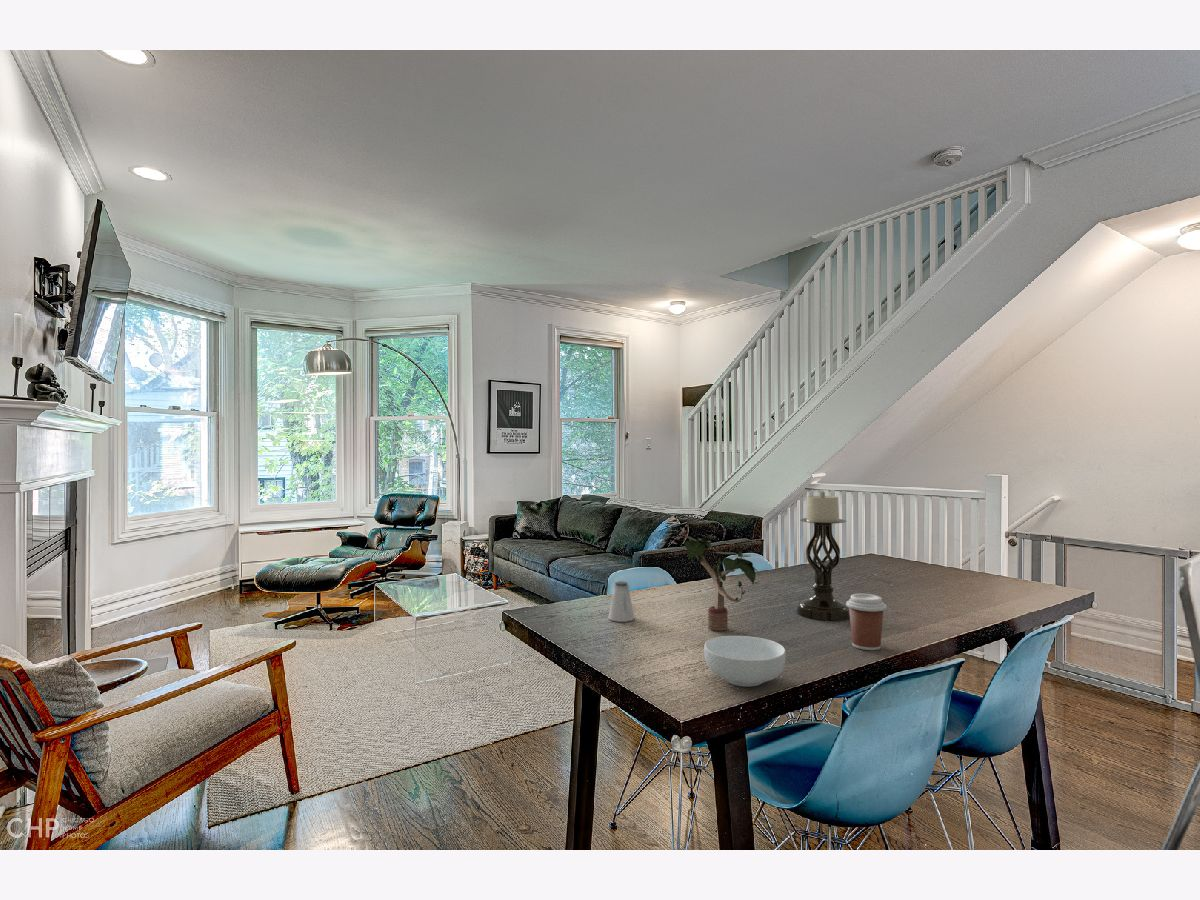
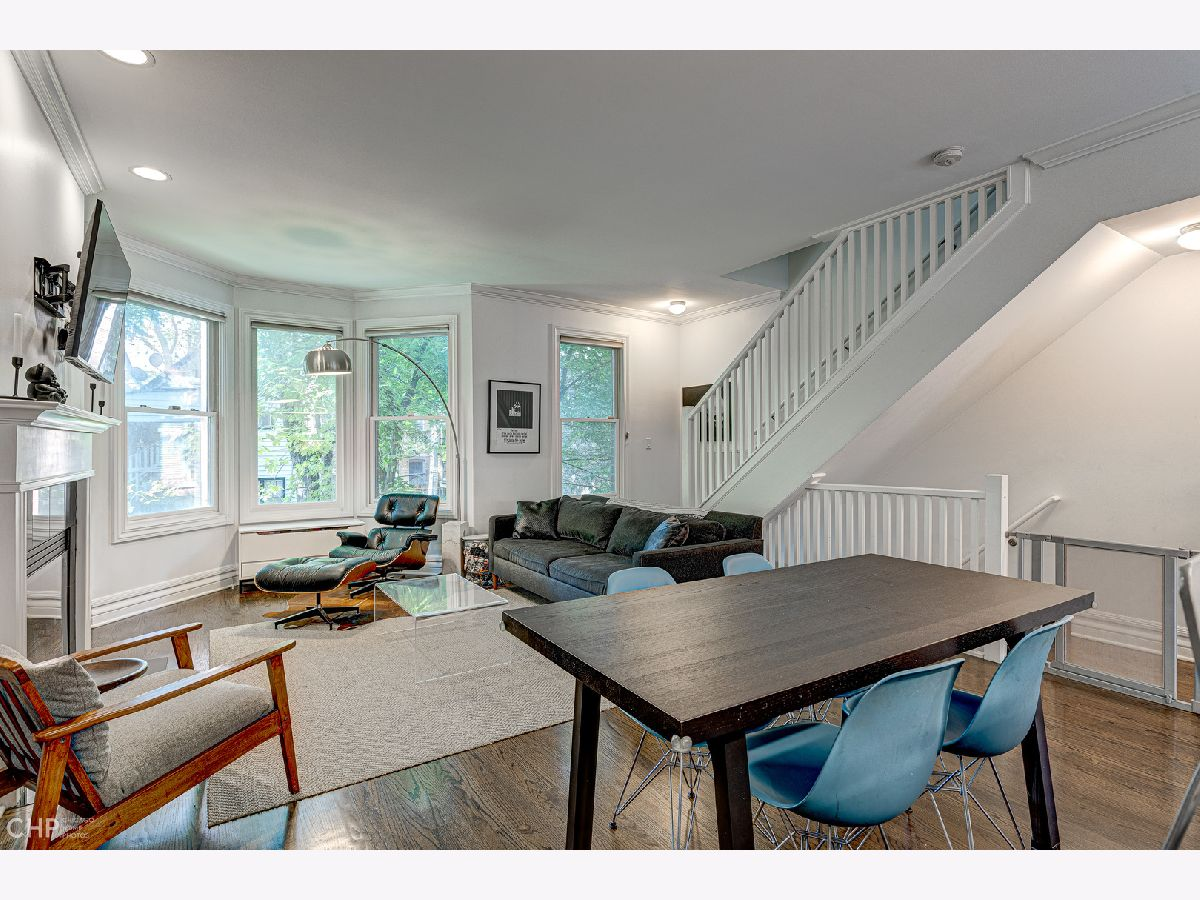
- coffee cup [845,593,887,651]
- candle holder [796,491,850,621]
- cereal bowl [703,635,787,688]
- potted plant [679,532,761,631]
- saltshaker [608,580,635,623]
